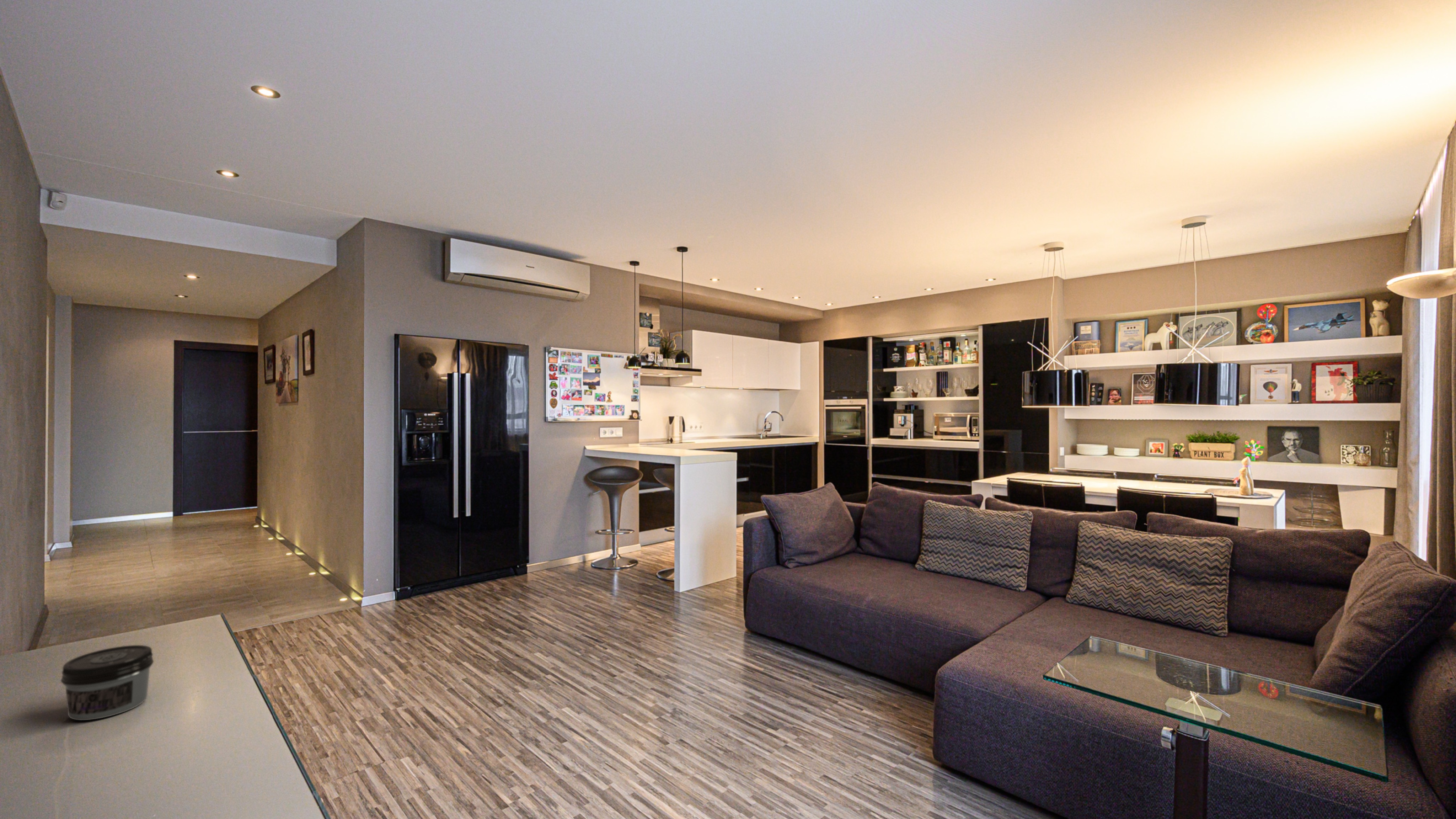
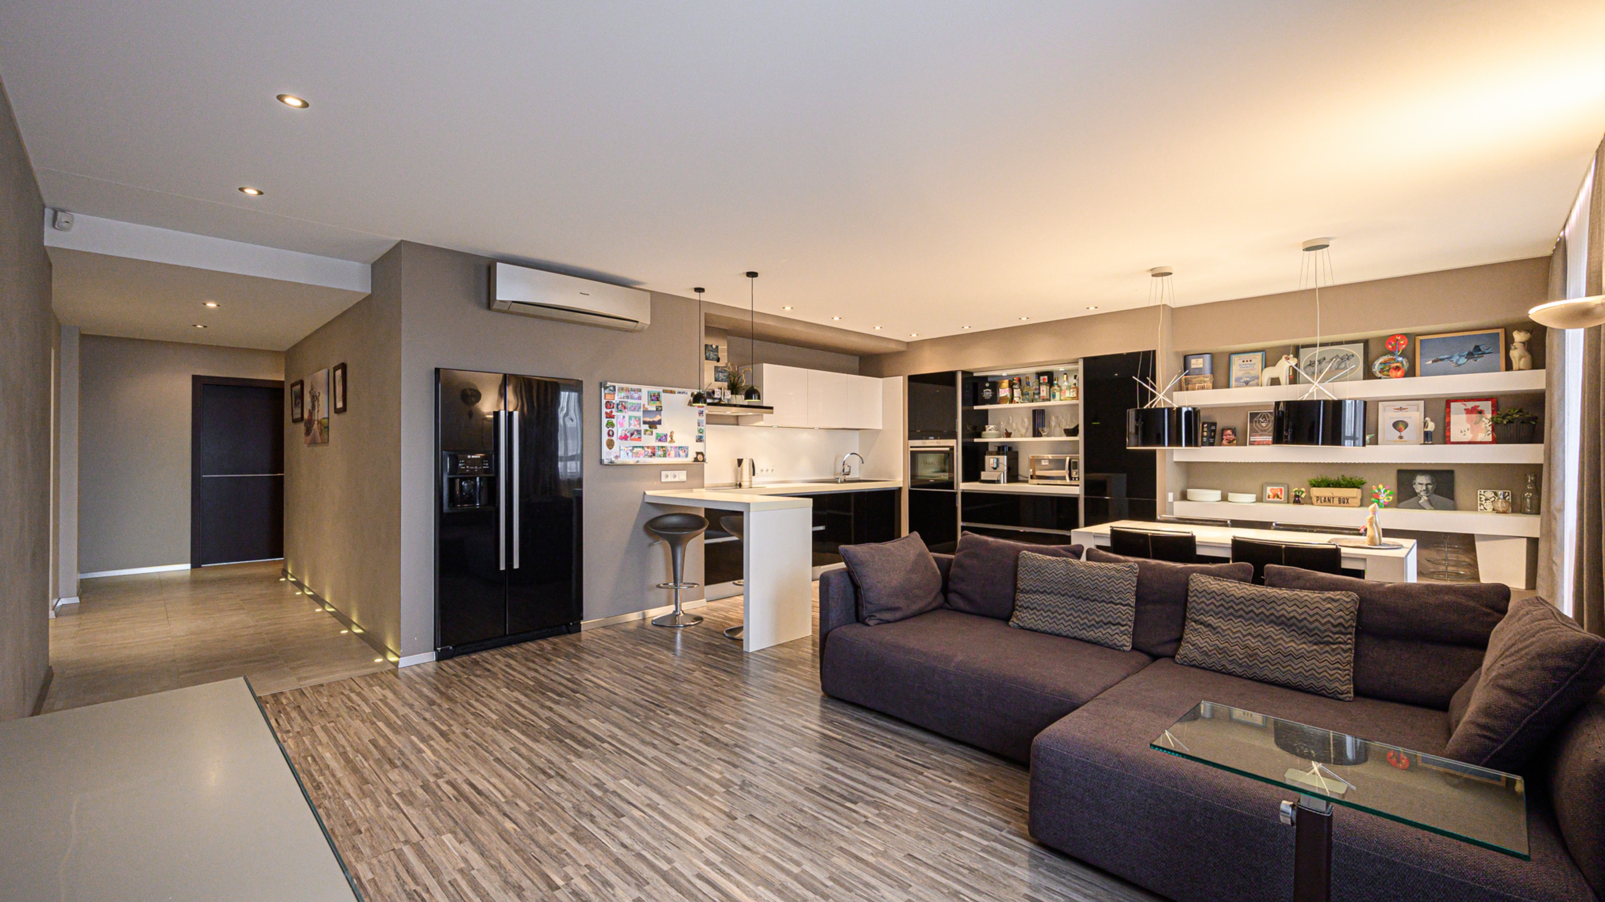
- jar [60,645,154,721]
